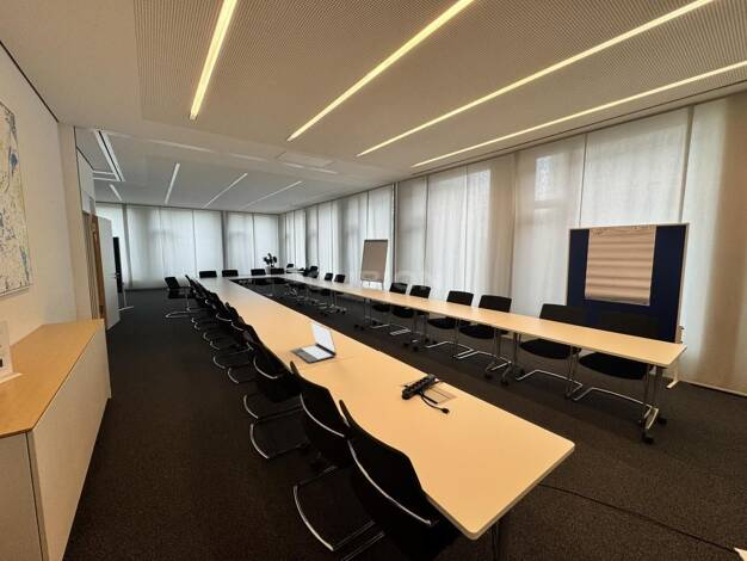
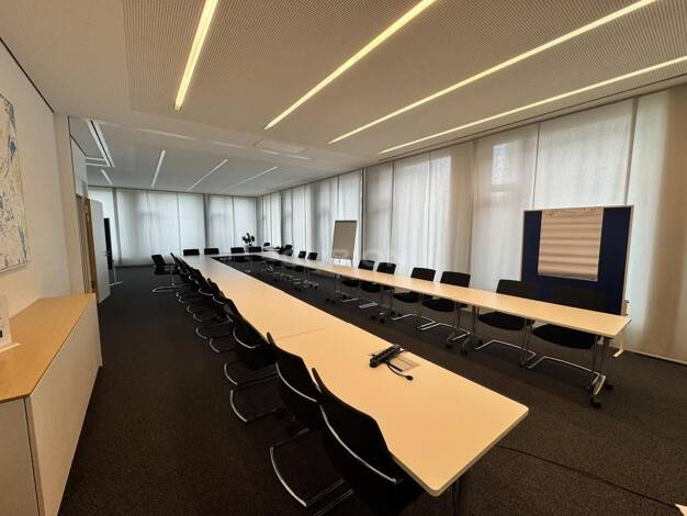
- laptop [290,320,338,364]
